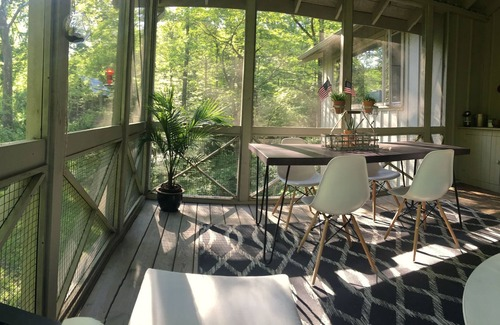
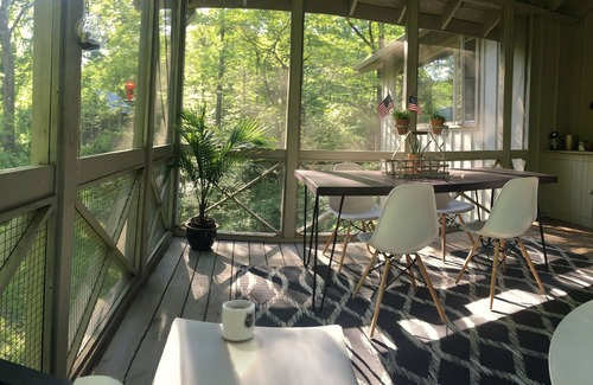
+ mug [221,299,256,342]
